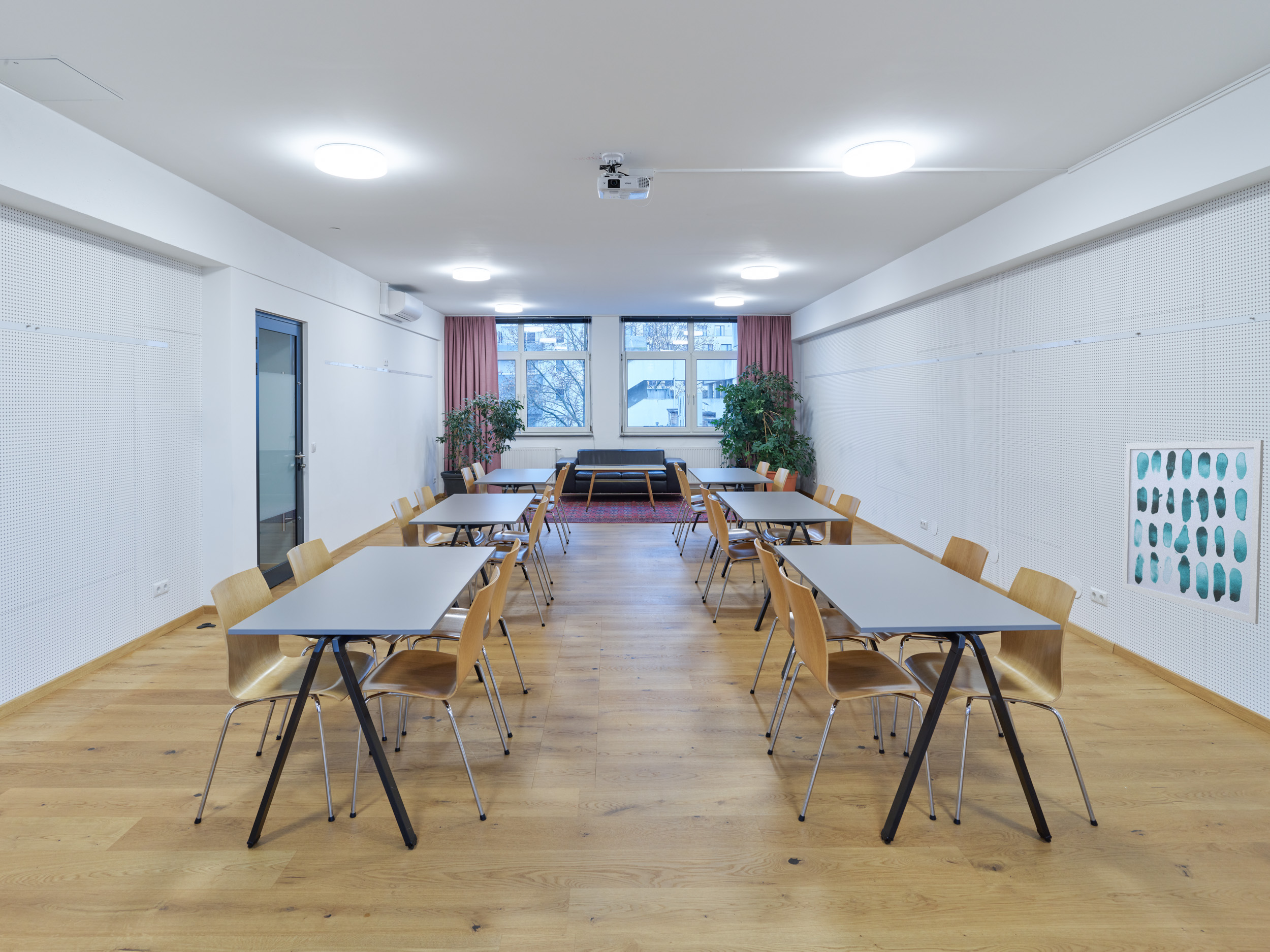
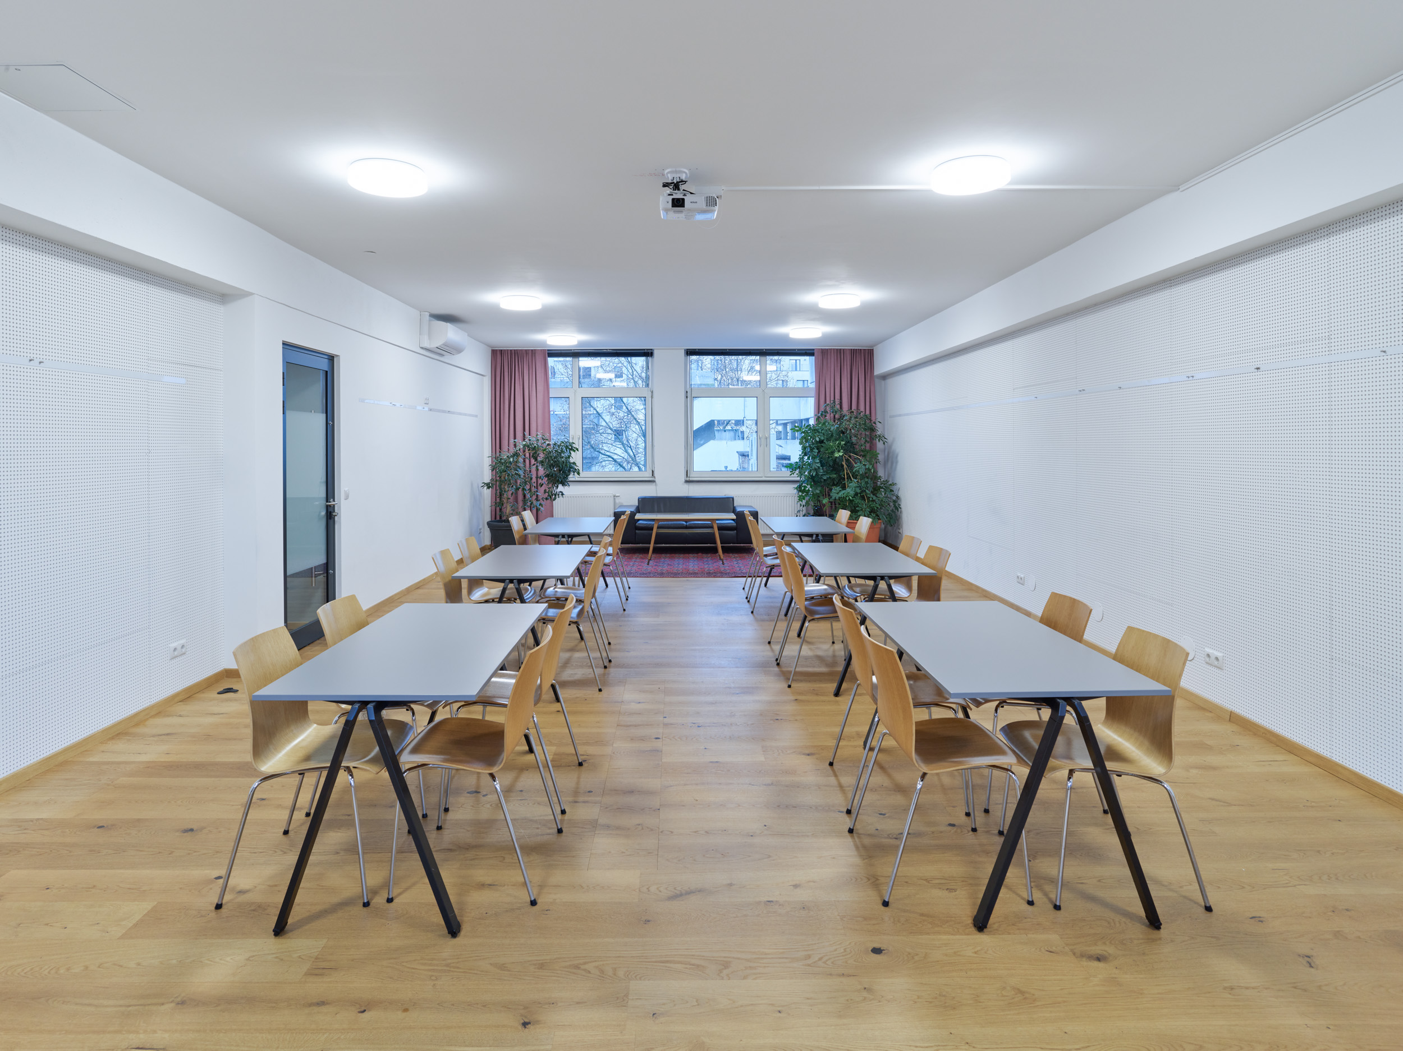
- wall art [1122,440,1264,625]
